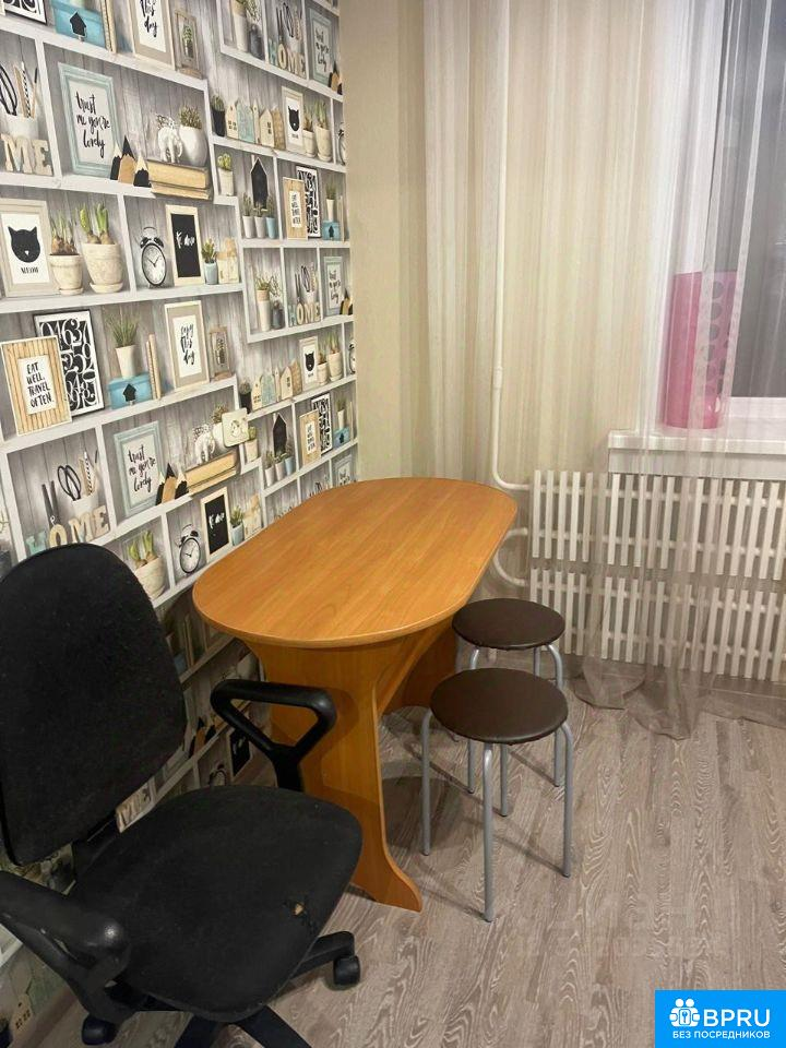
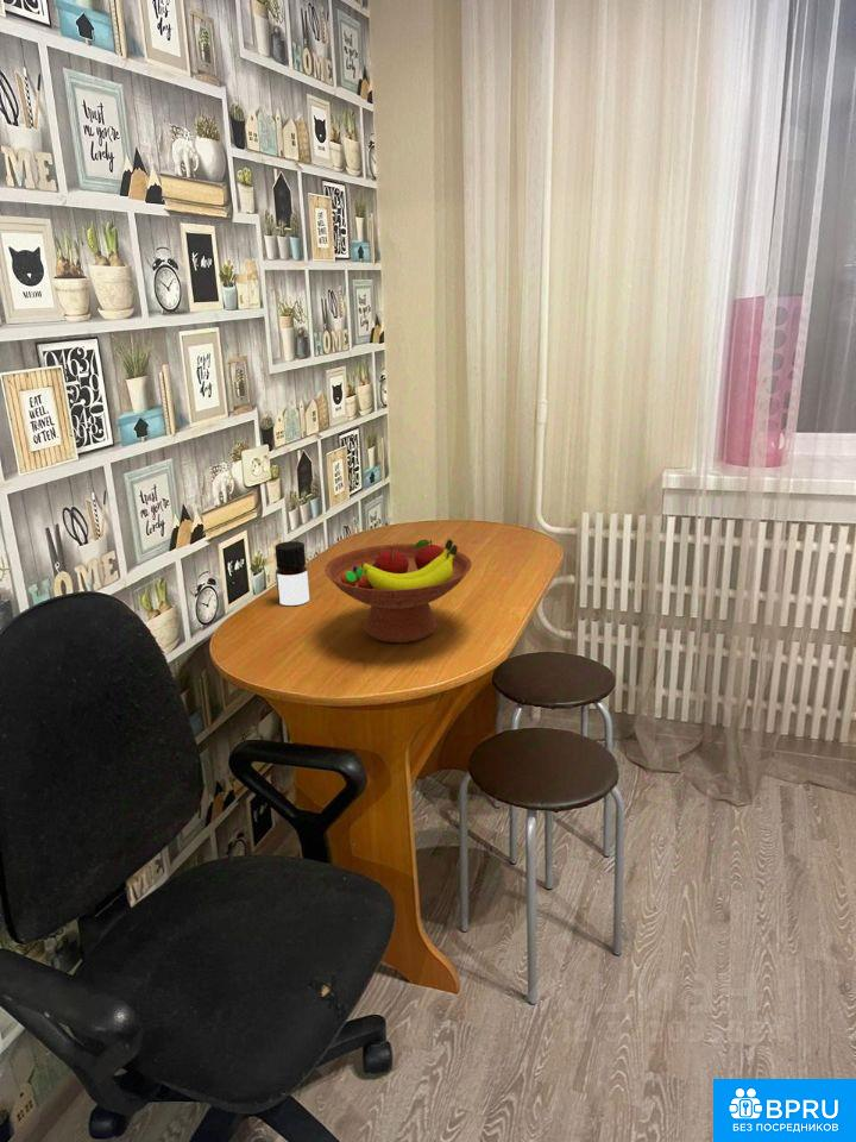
+ fruit bowl [323,538,473,644]
+ bottle [273,540,311,607]
